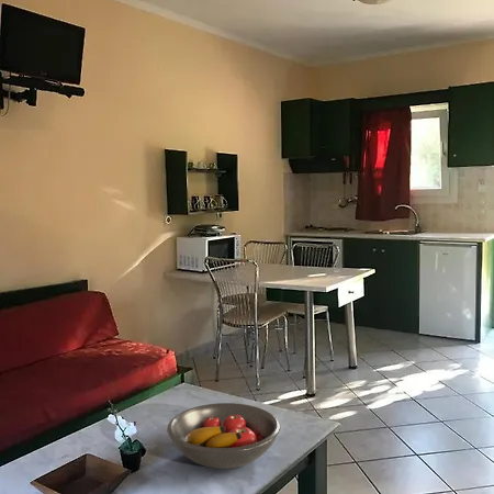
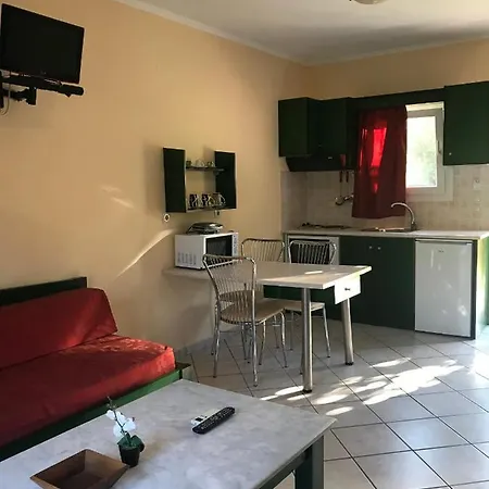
- fruit bowl [166,402,281,470]
